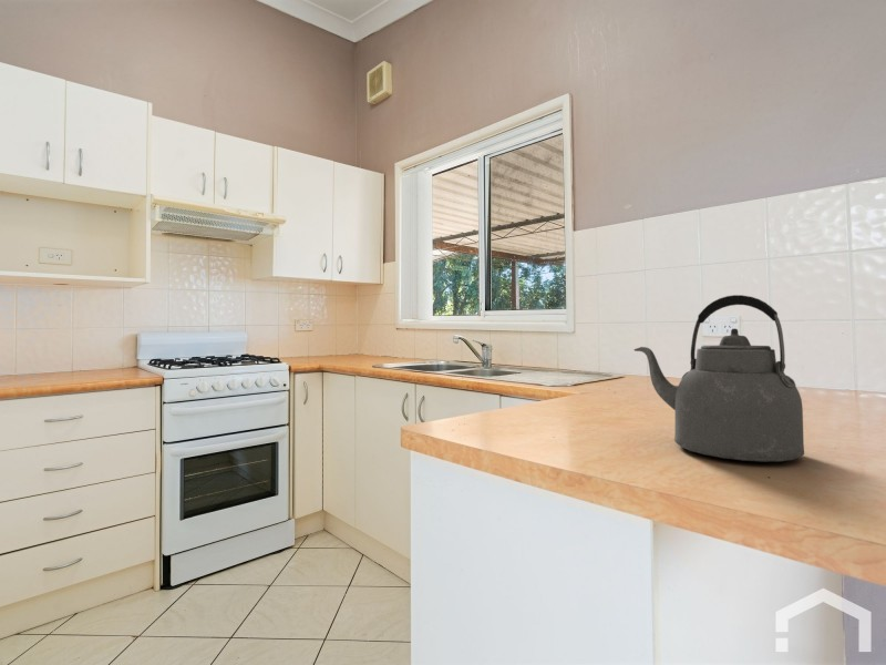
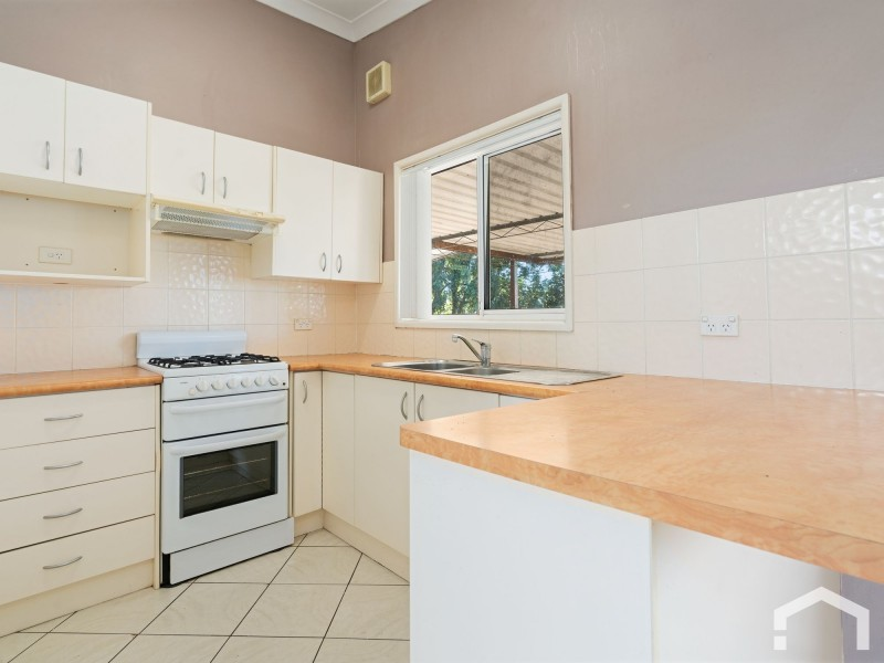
- kettle [633,294,805,463]
